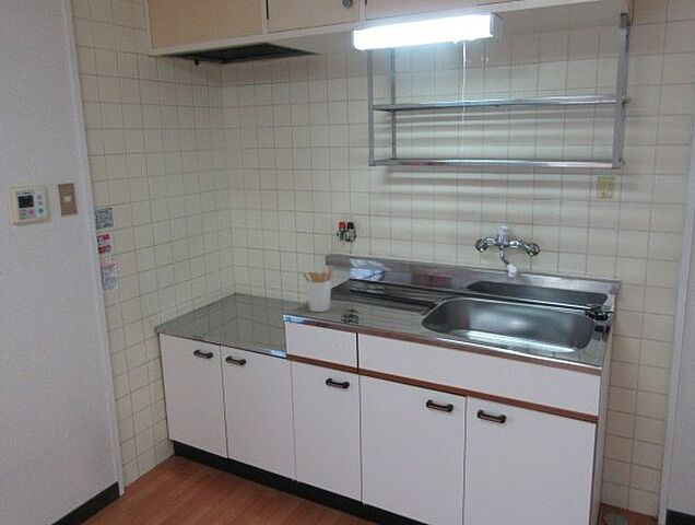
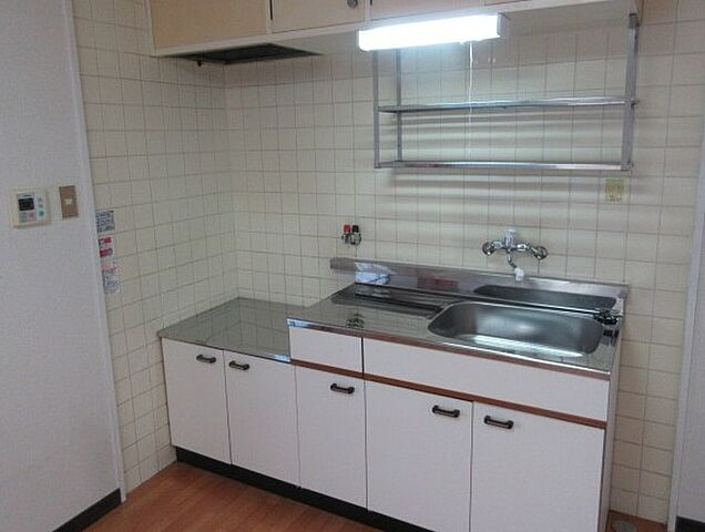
- utensil holder [301,264,334,313]
